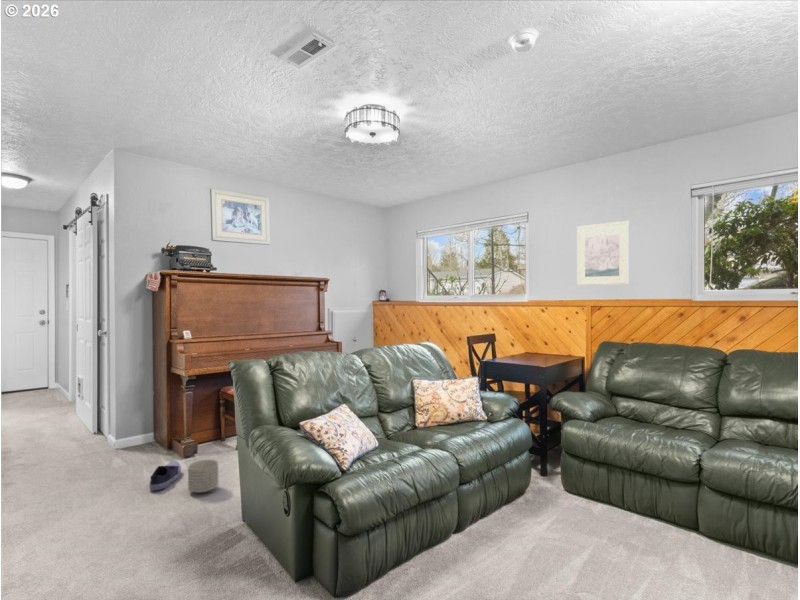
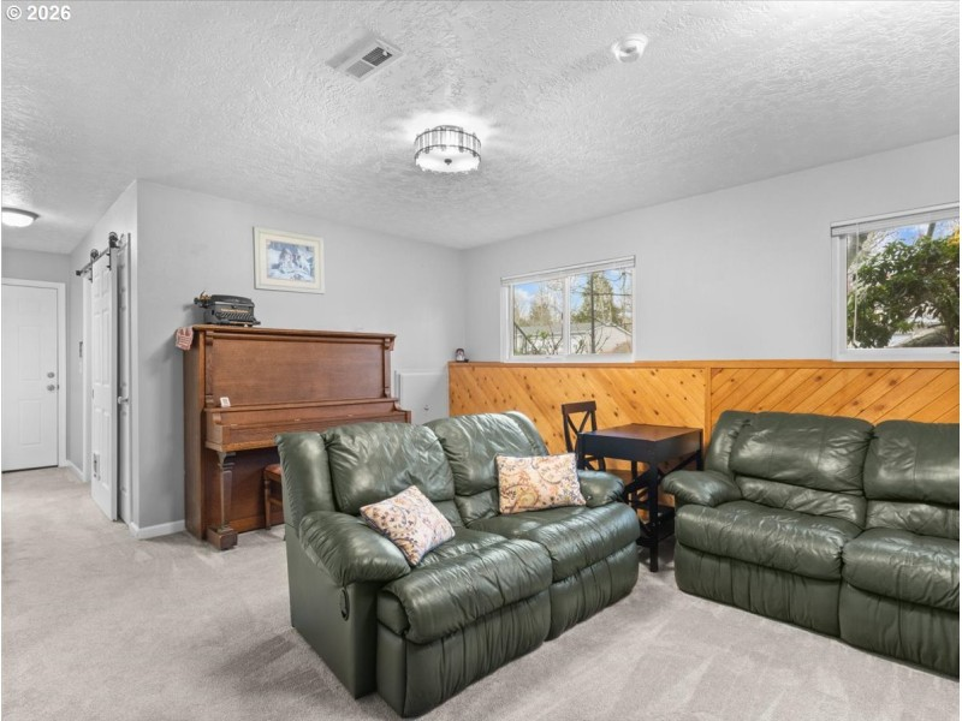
- planter [187,458,219,494]
- shoe [148,460,182,492]
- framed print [576,220,630,286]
